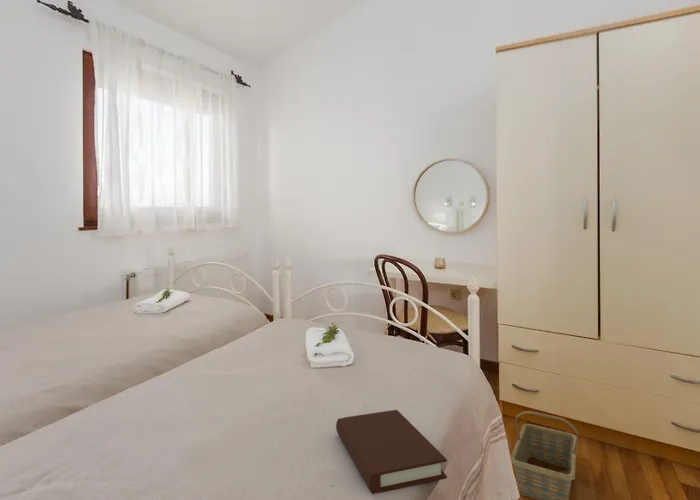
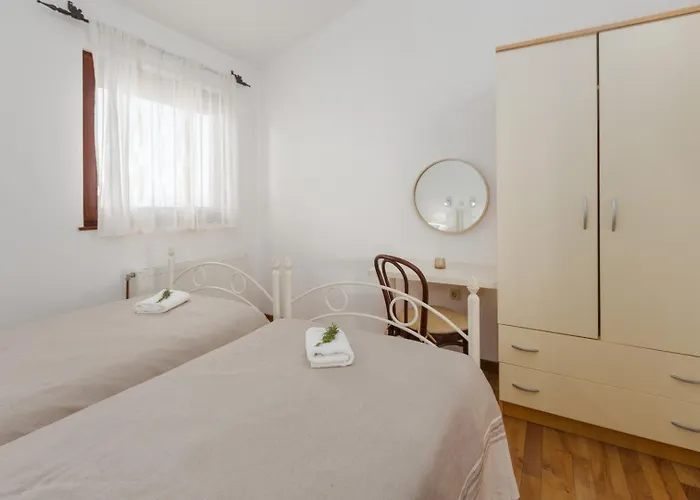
- book [335,409,448,495]
- basket [510,410,579,500]
